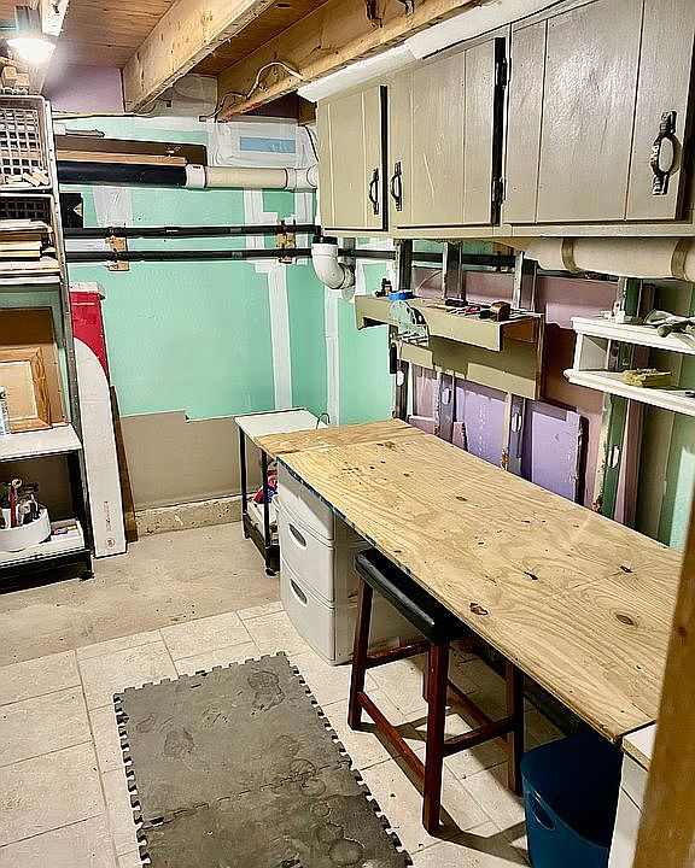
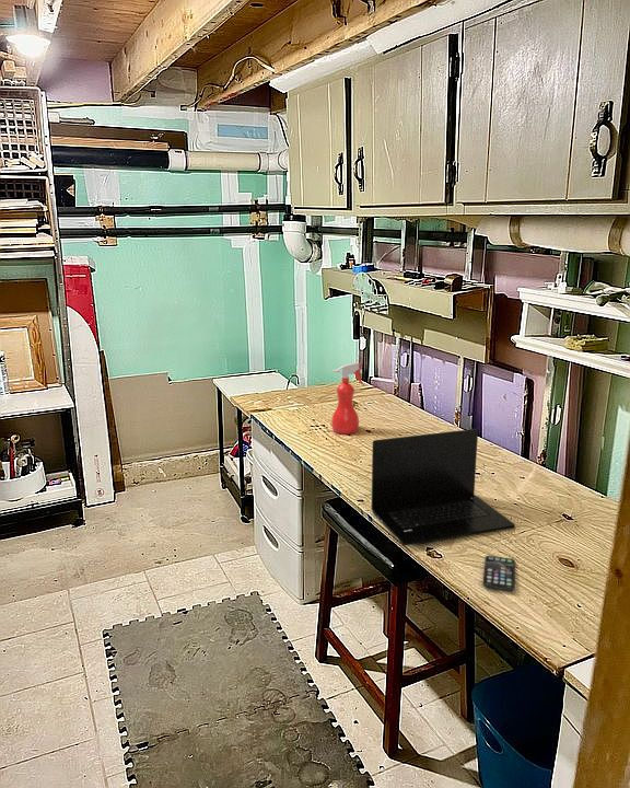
+ smartphone [482,555,516,592]
+ laptop [371,428,516,546]
+ spray bottle [330,361,366,436]
